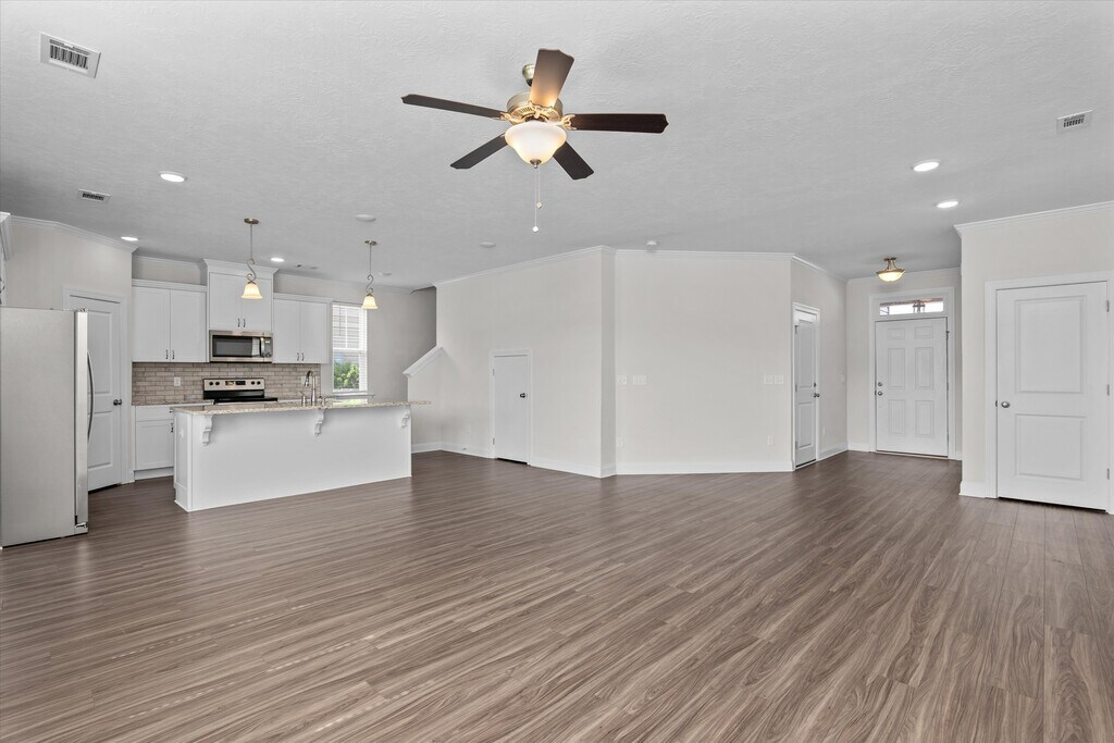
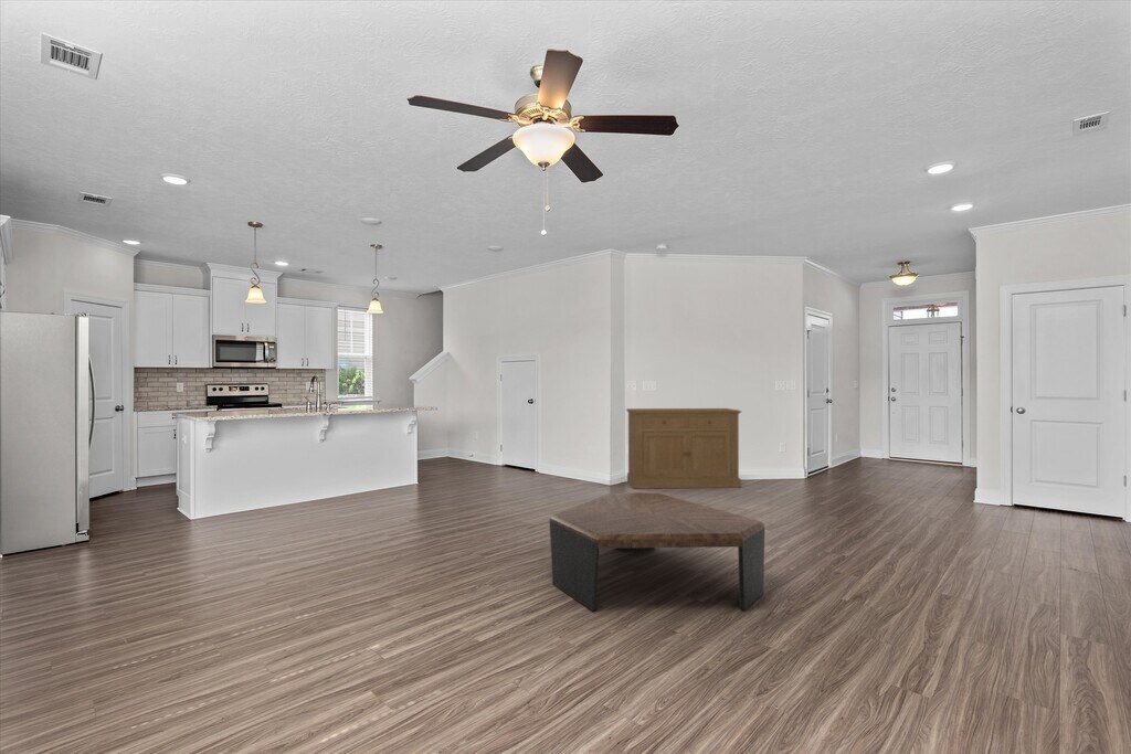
+ sideboard [625,407,742,490]
+ coffee table [549,492,765,613]
